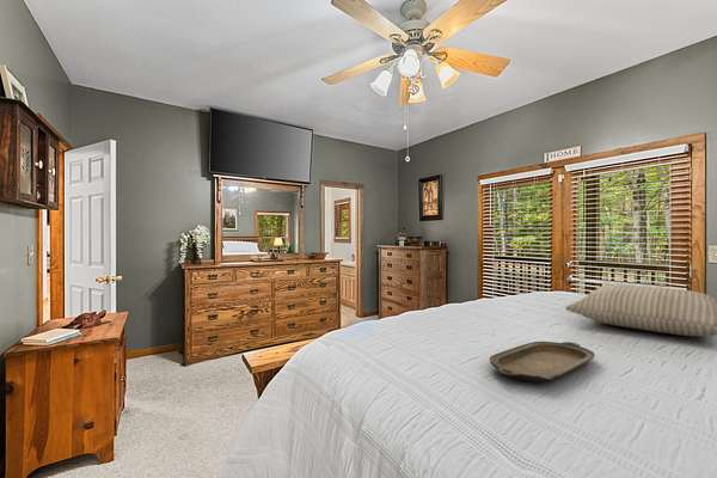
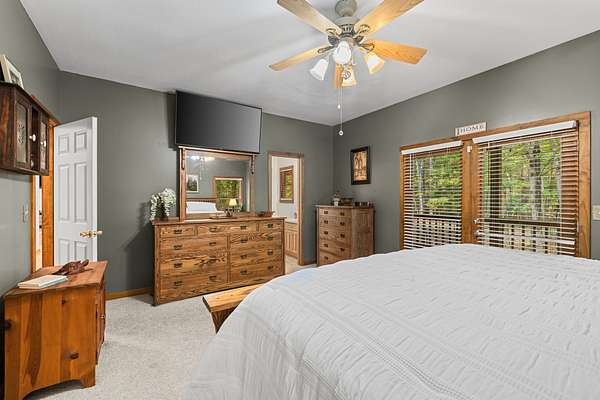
- serving tray [489,341,596,384]
- pillow [564,283,717,337]
